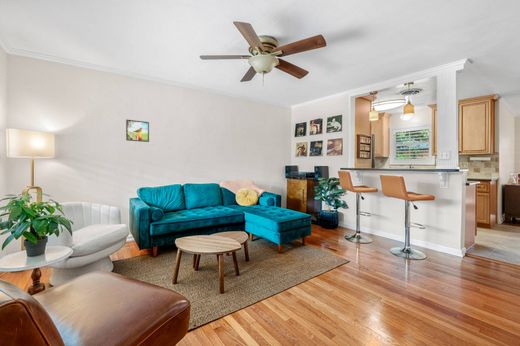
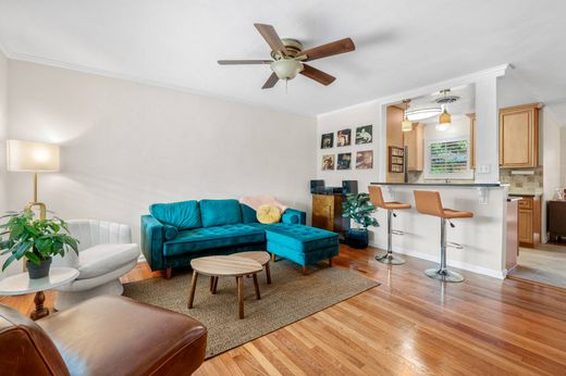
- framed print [125,119,150,143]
